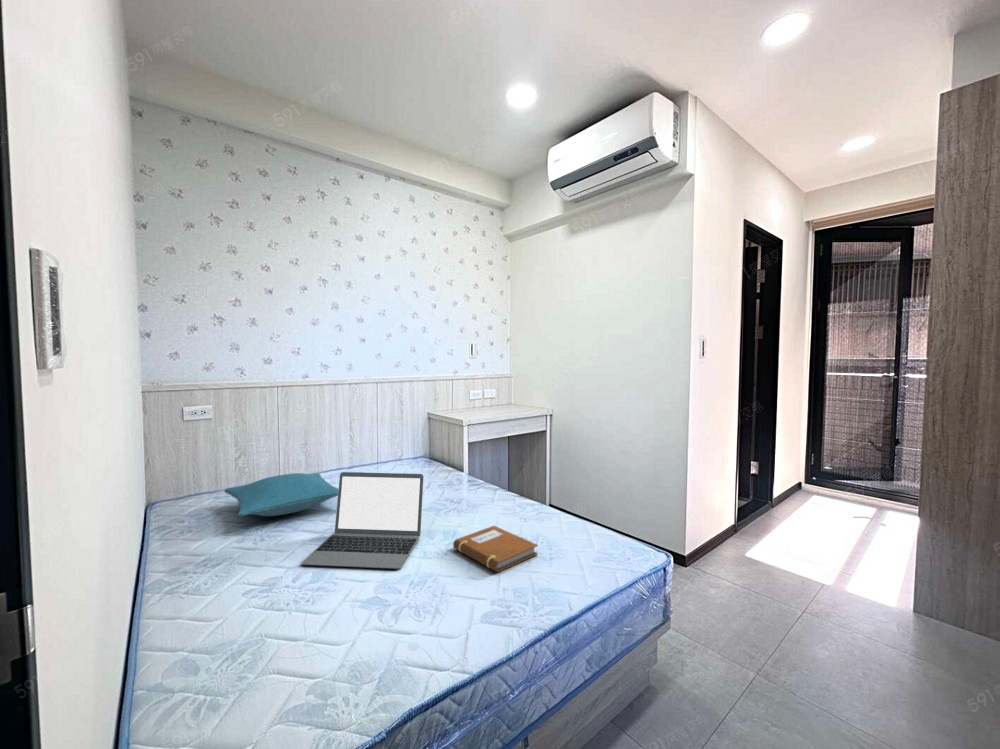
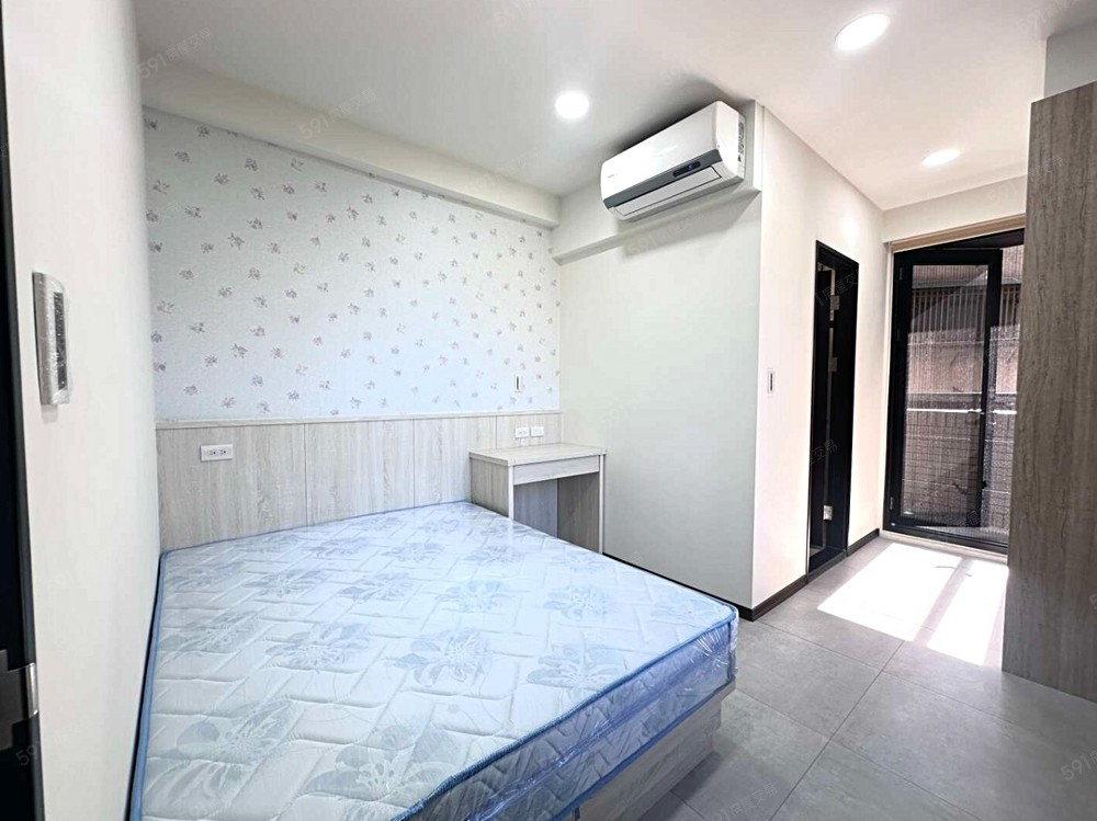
- pillow [223,472,339,517]
- notebook [452,525,539,573]
- laptop [301,471,425,570]
